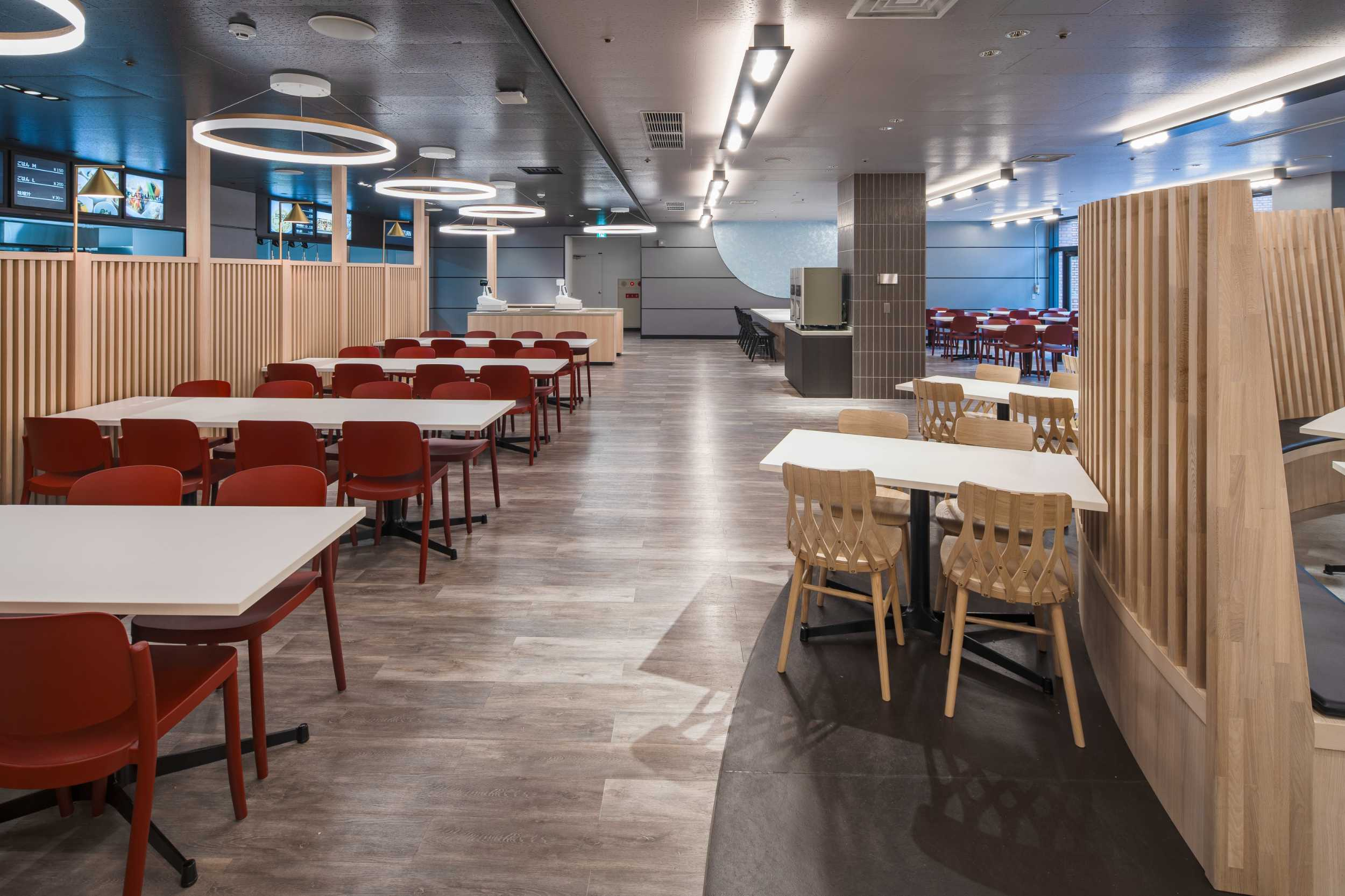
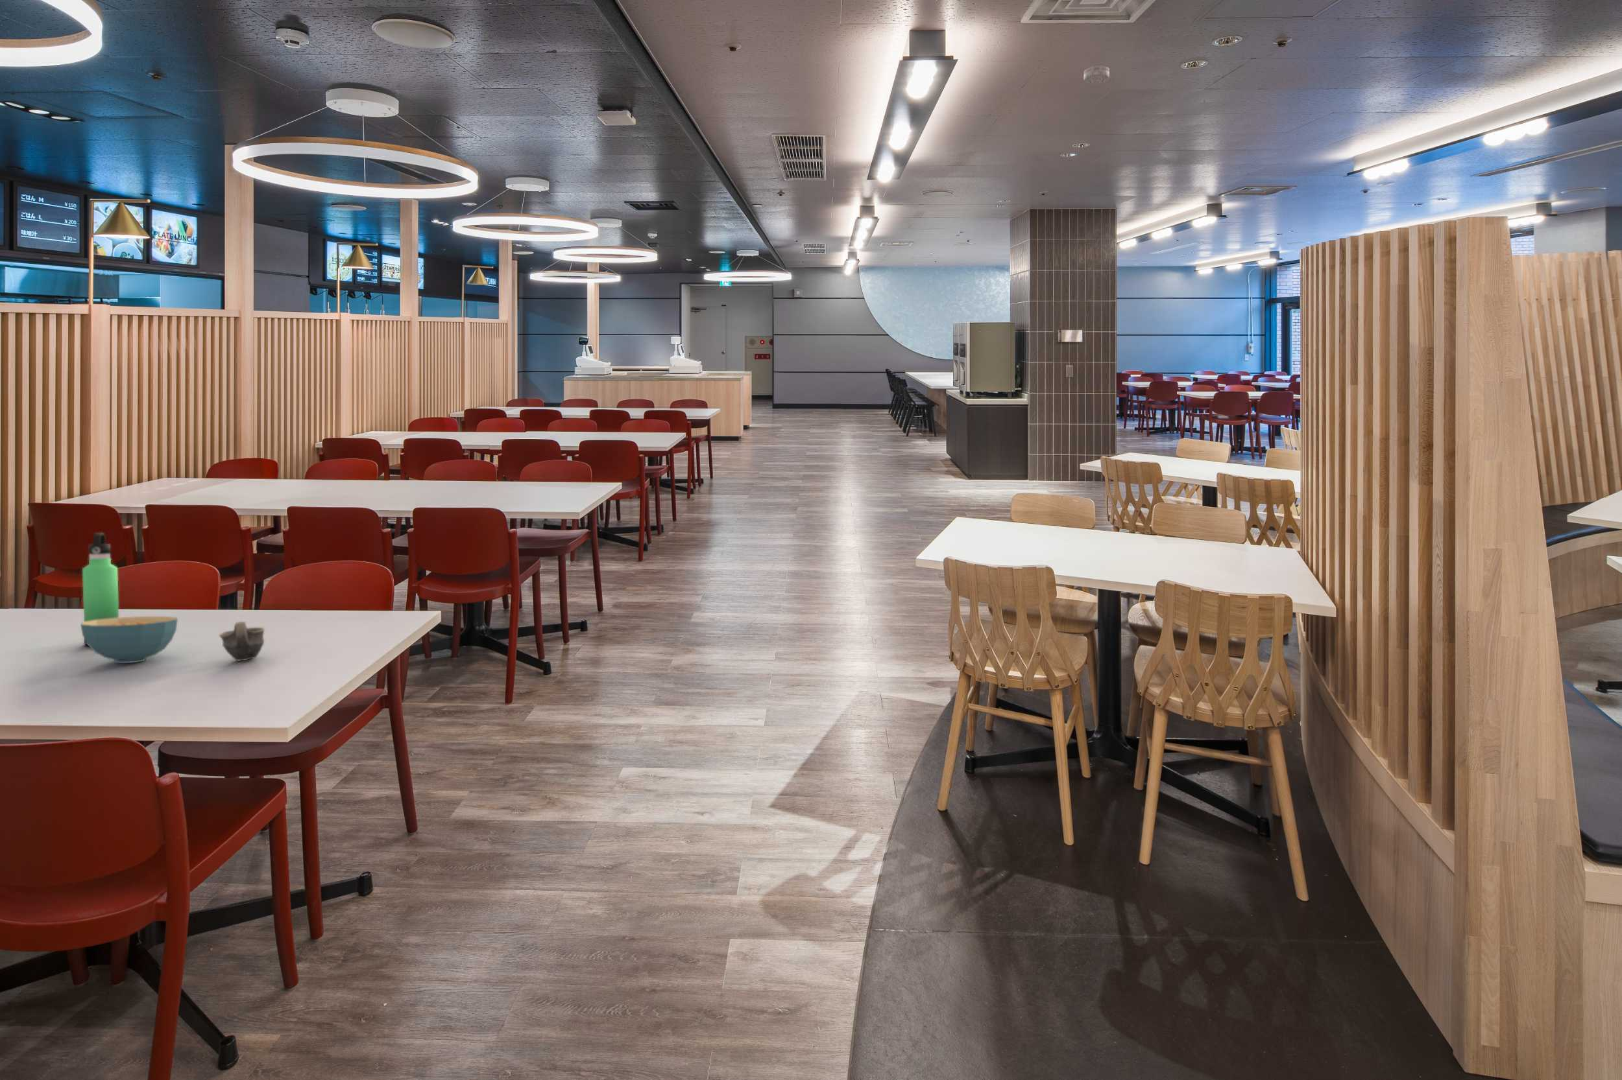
+ cereal bowl [80,616,178,664]
+ smoke detector [1083,65,1111,84]
+ thermos bottle [82,533,119,645]
+ cup [219,621,265,662]
